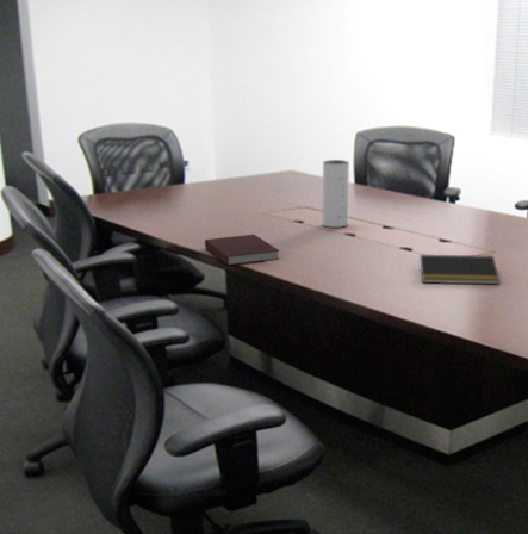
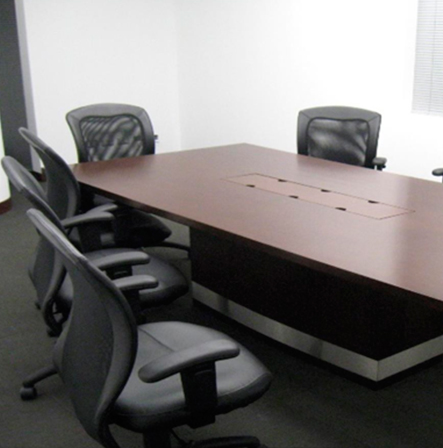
- notebook [204,234,280,267]
- speaker [322,159,350,229]
- notepad [417,254,501,286]
